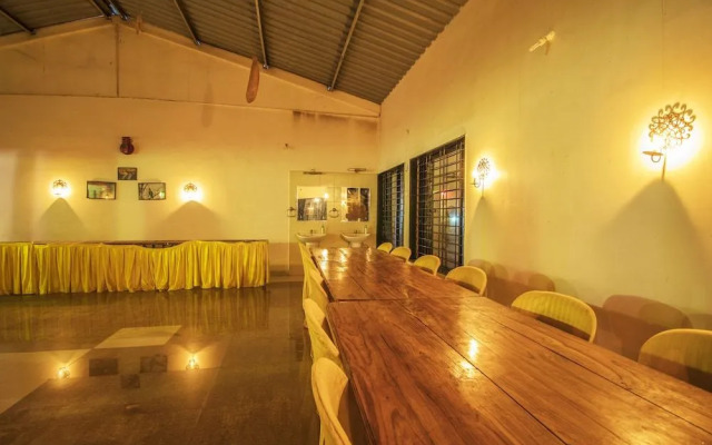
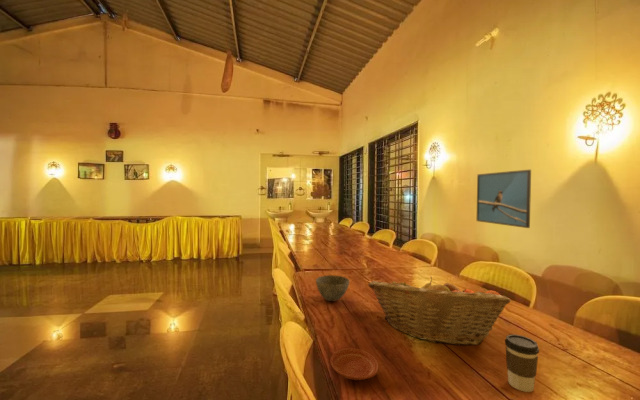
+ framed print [476,169,532,229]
+ coffee cup [504,333,540,393]
+ bowl [315,274,350,302]
+ plate [329,347,380,381]
+ fruit basket [367,276,511,346]
